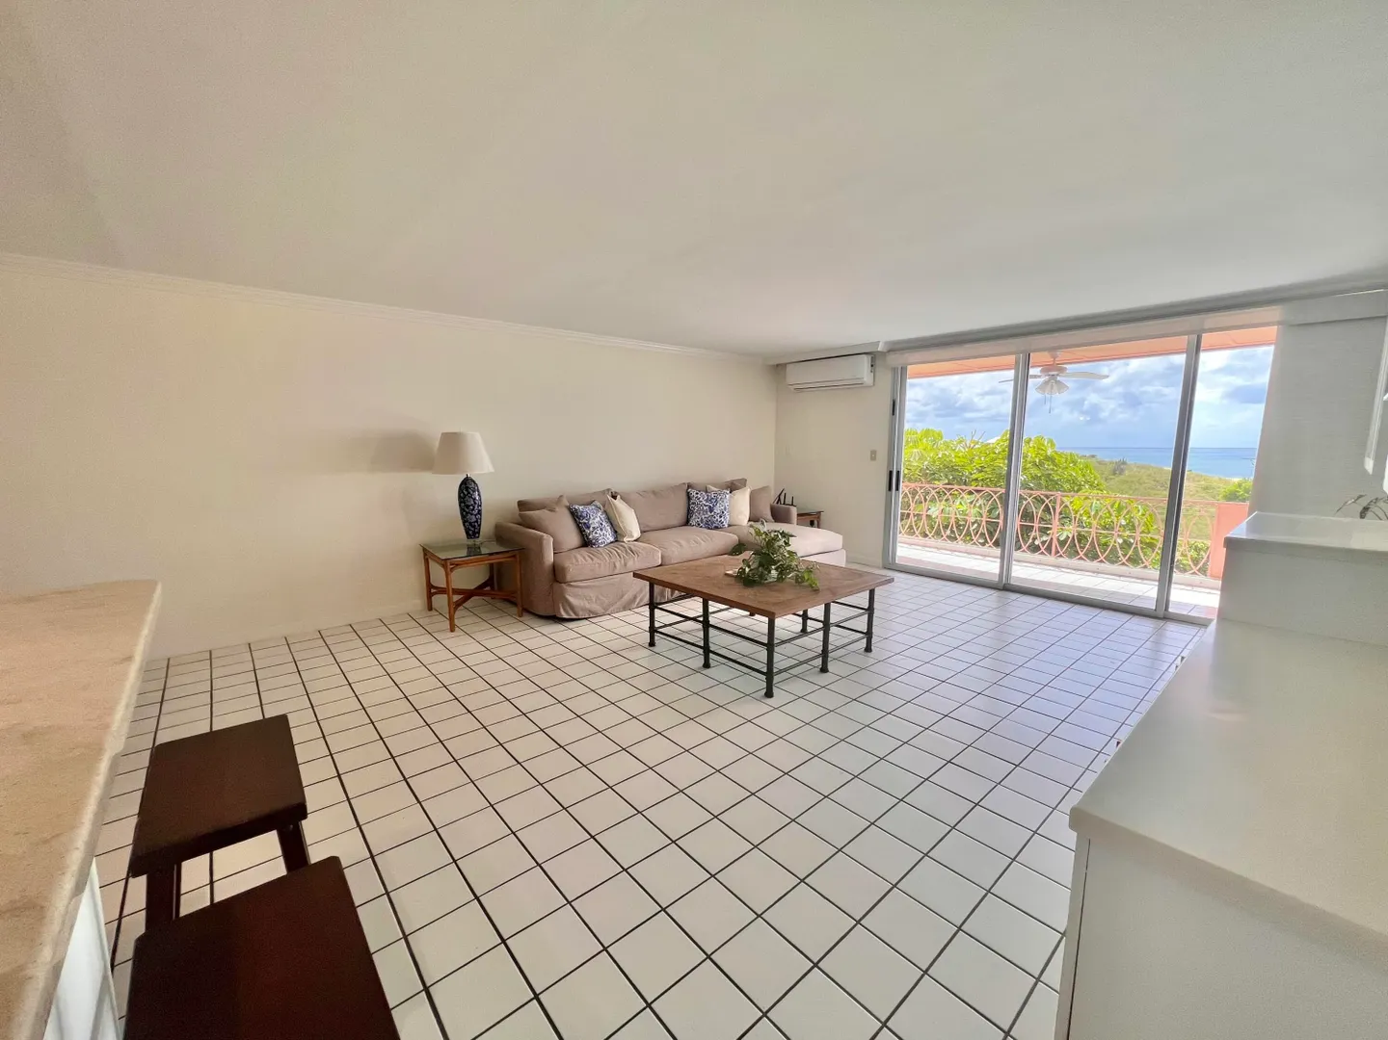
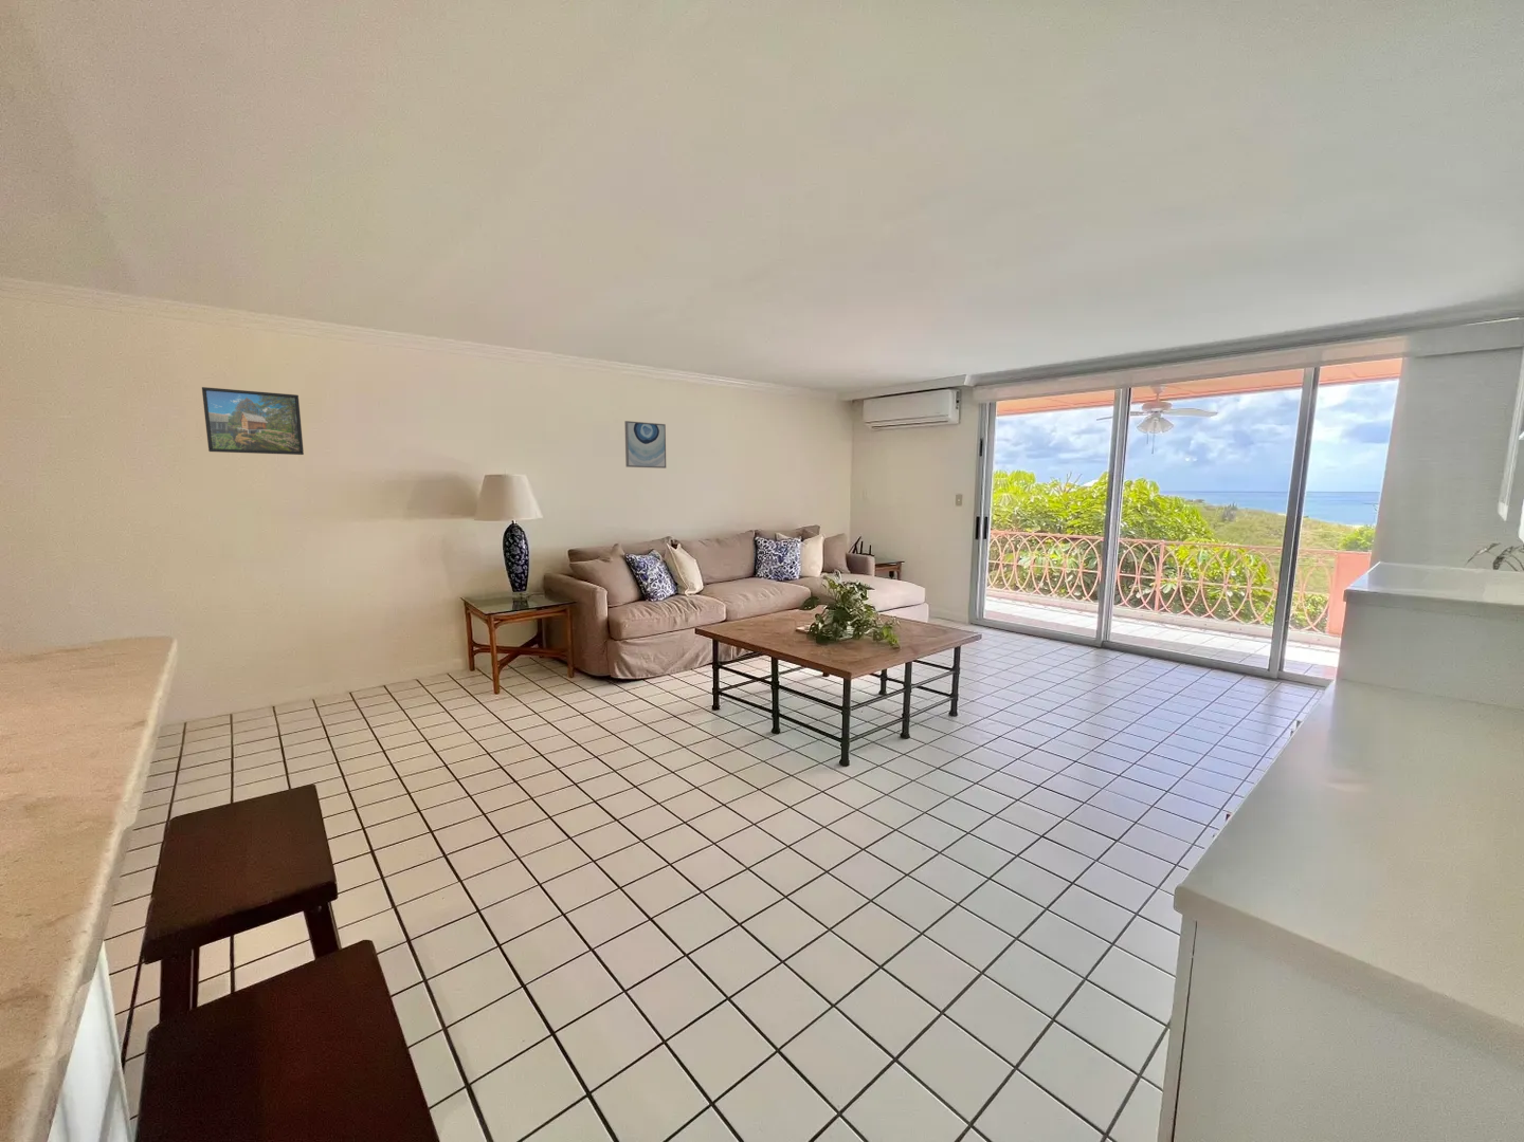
+ wall art [623,420,667,469]
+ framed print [202,386,305,456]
